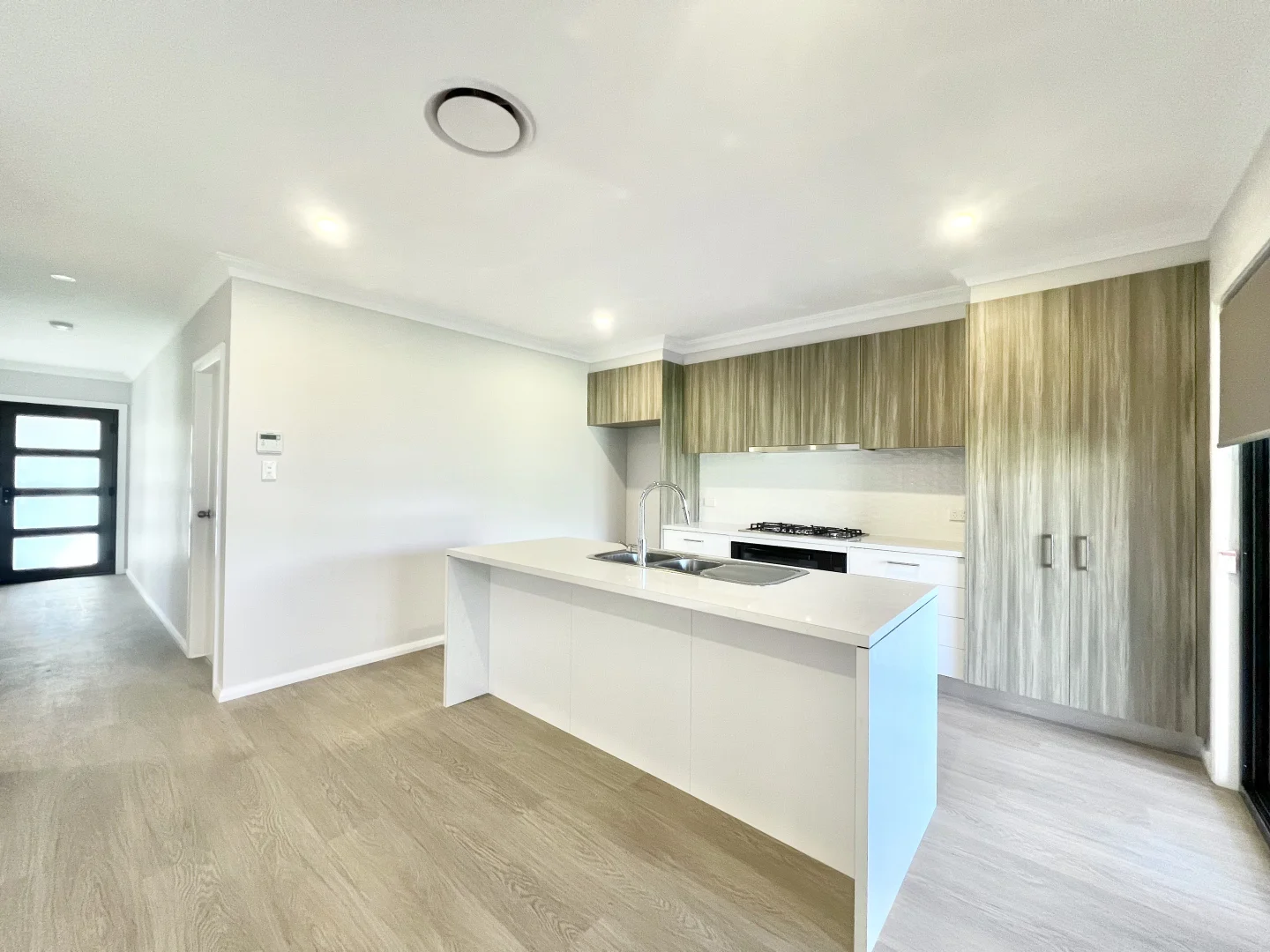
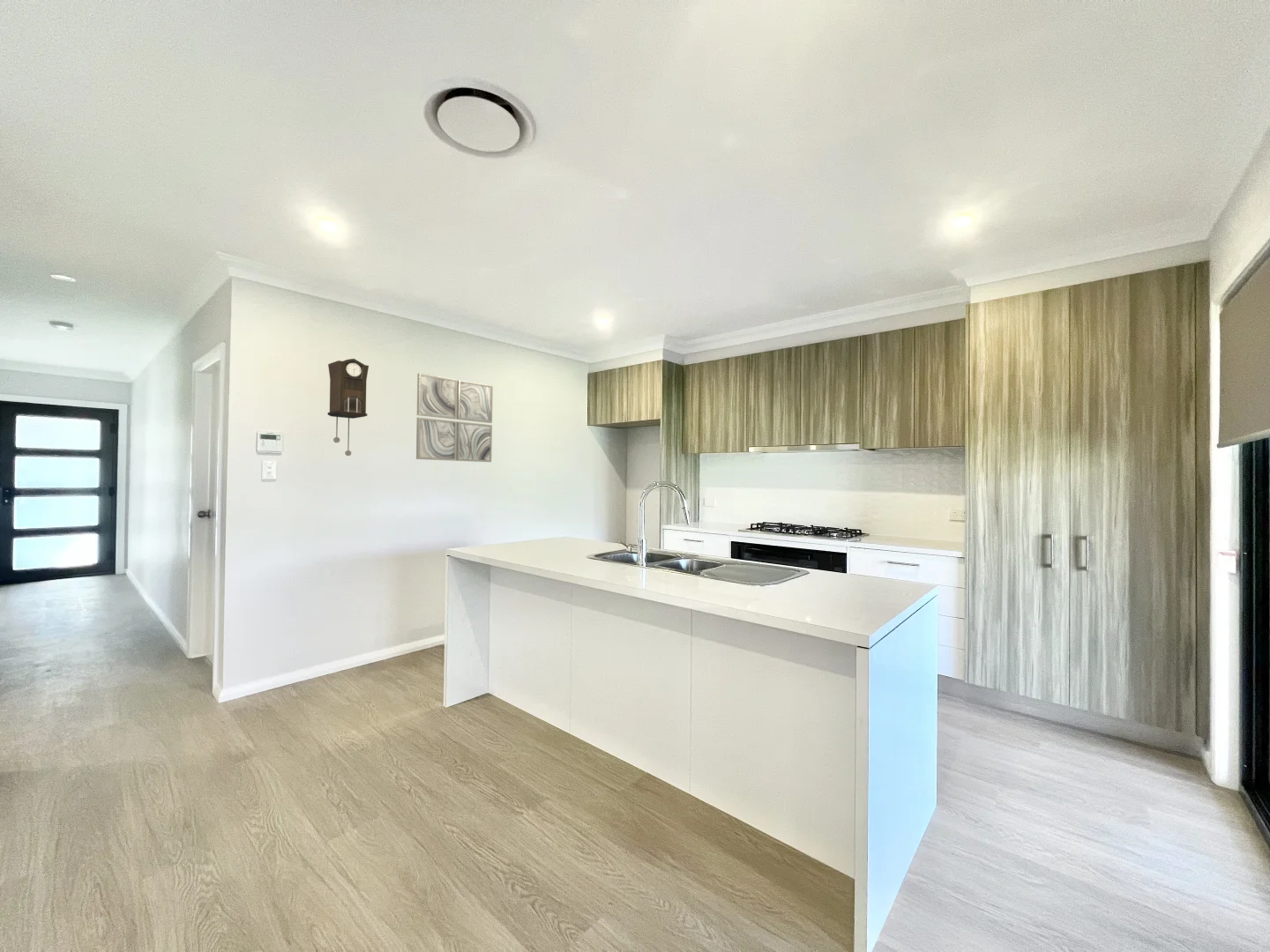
+ pendulum clock [327,358,370,457]
+ wall art [415,372,494,463]
